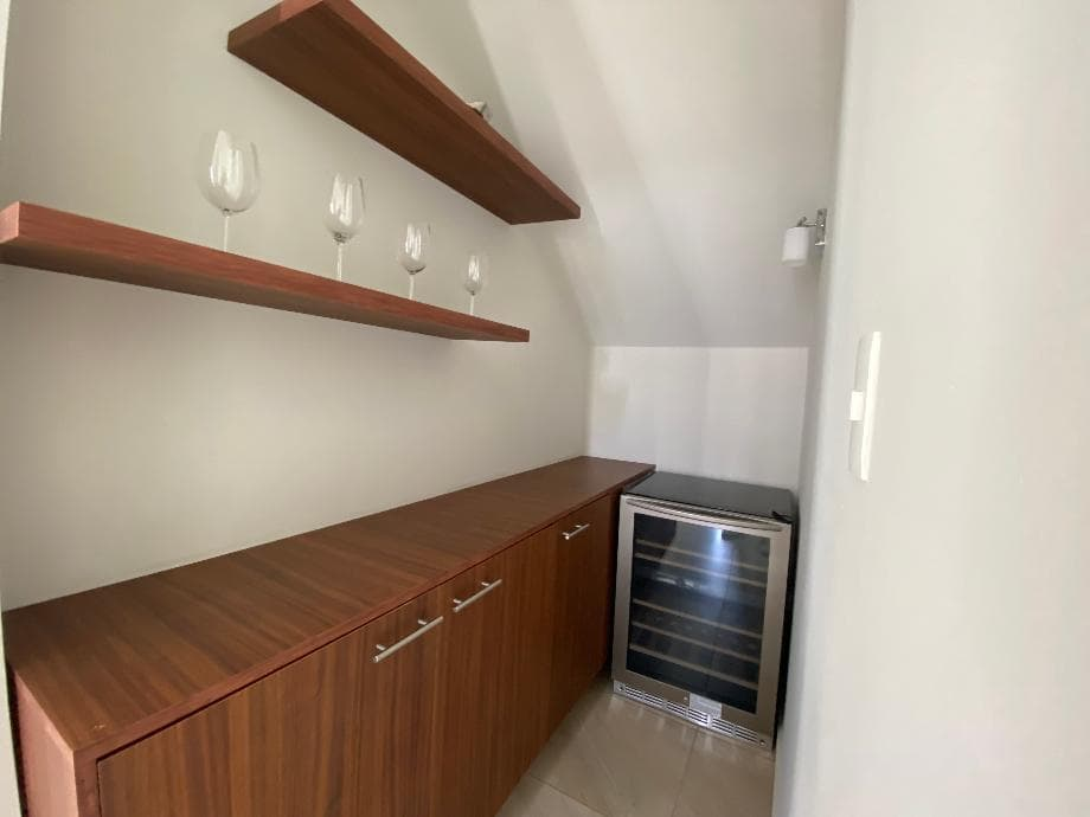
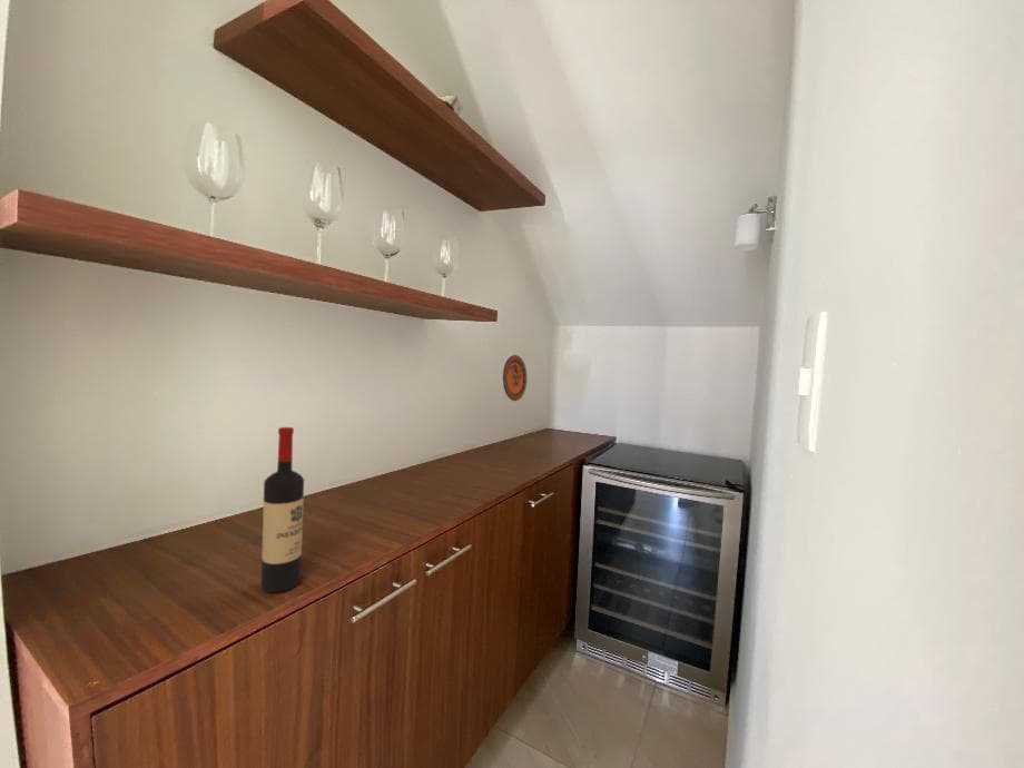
+ wine bottle [260,426,305,593]
+ decorative plate [502,354,528,402]
